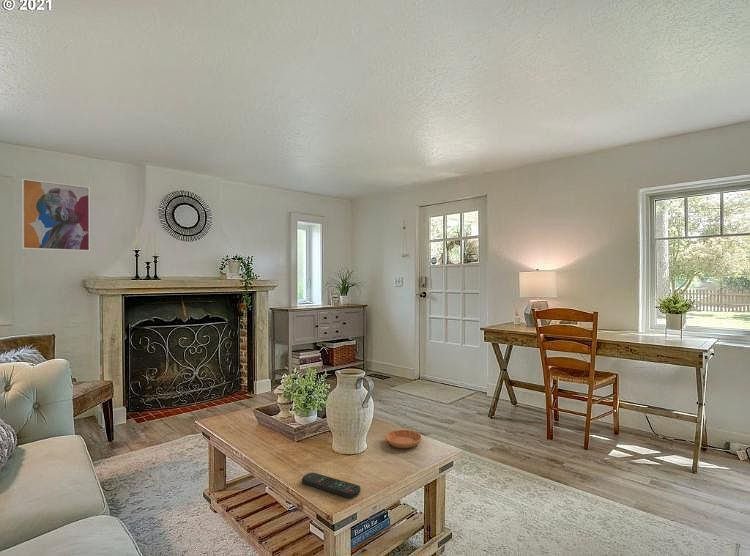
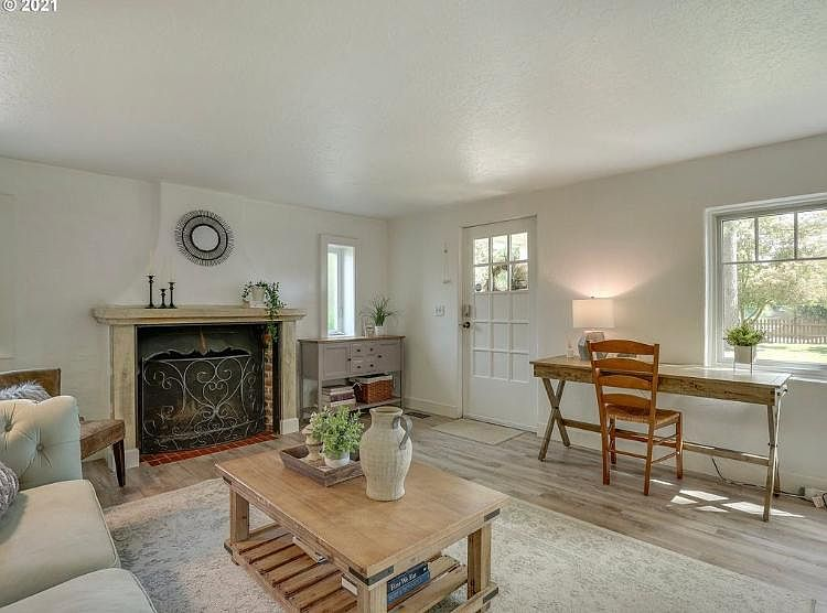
- remote control [301,472,361,499]
- wall art [21,178,91,252]
- saucer [384,429,422,449]
